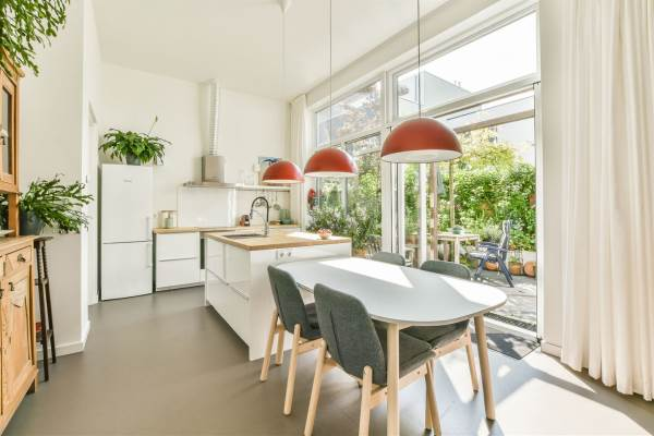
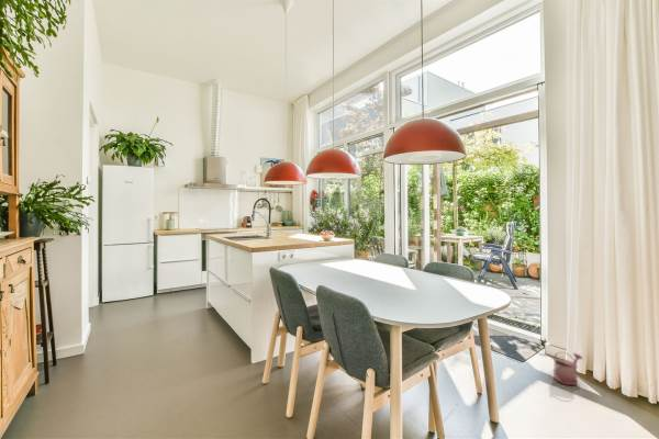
+ watering can [552,350,583,386]
